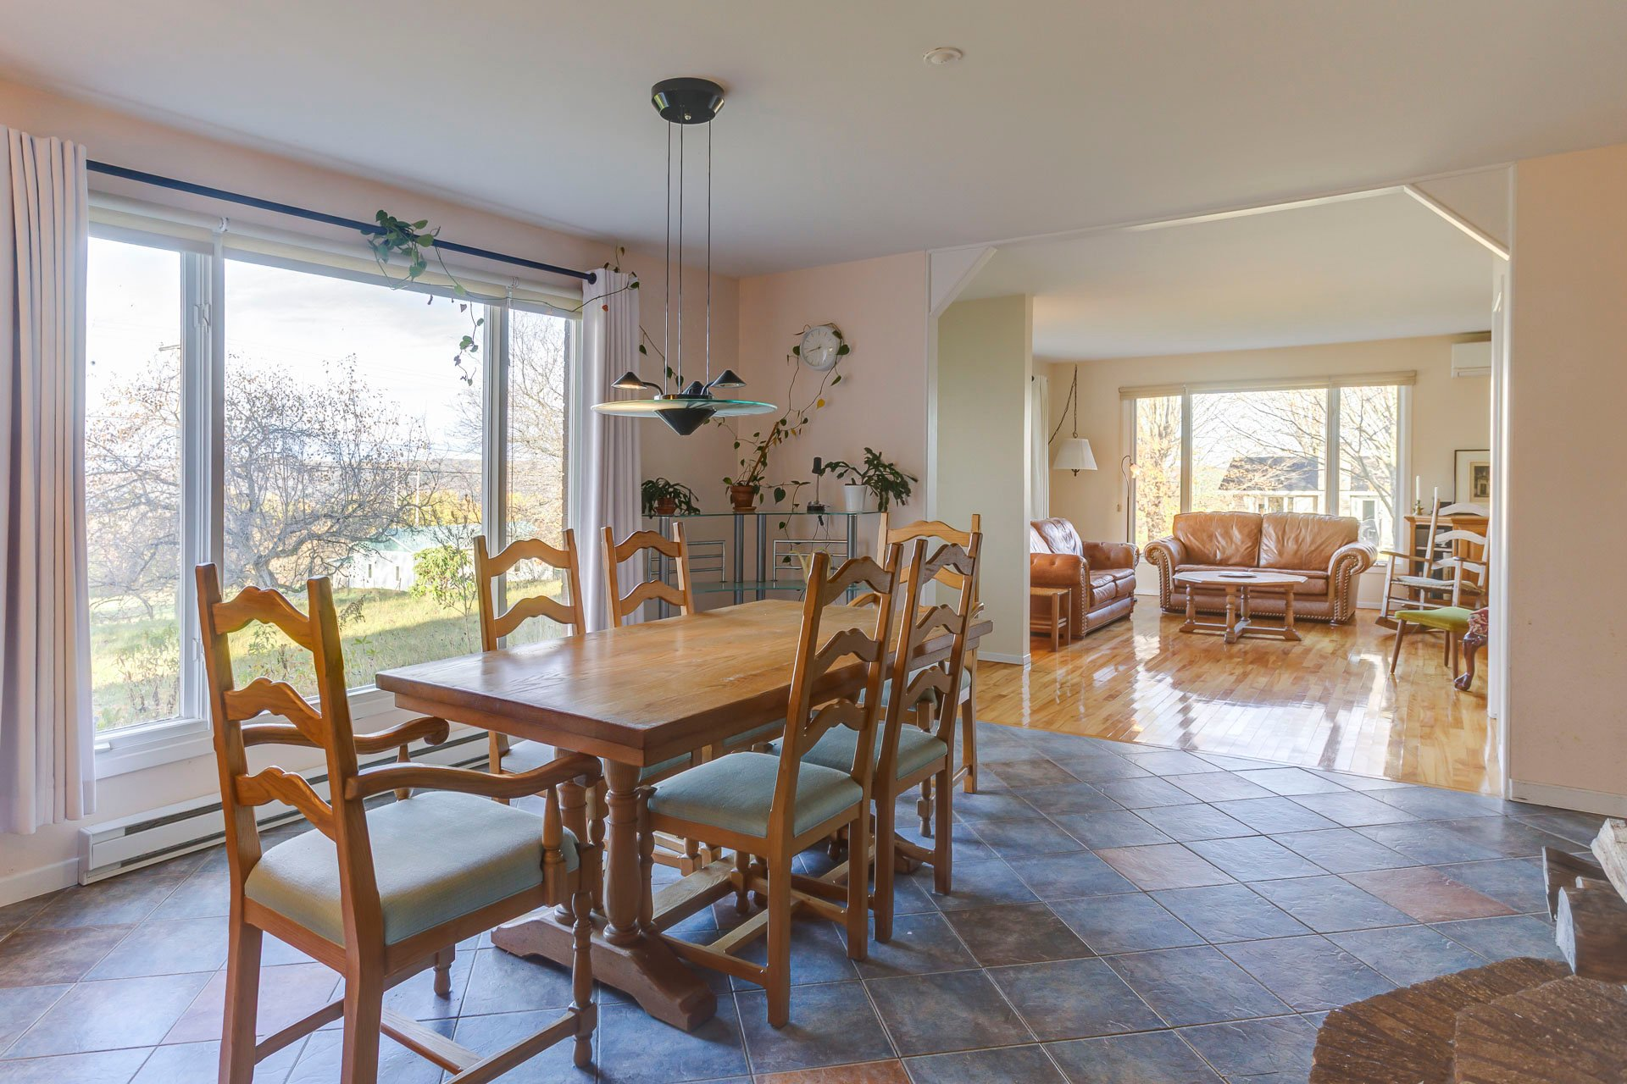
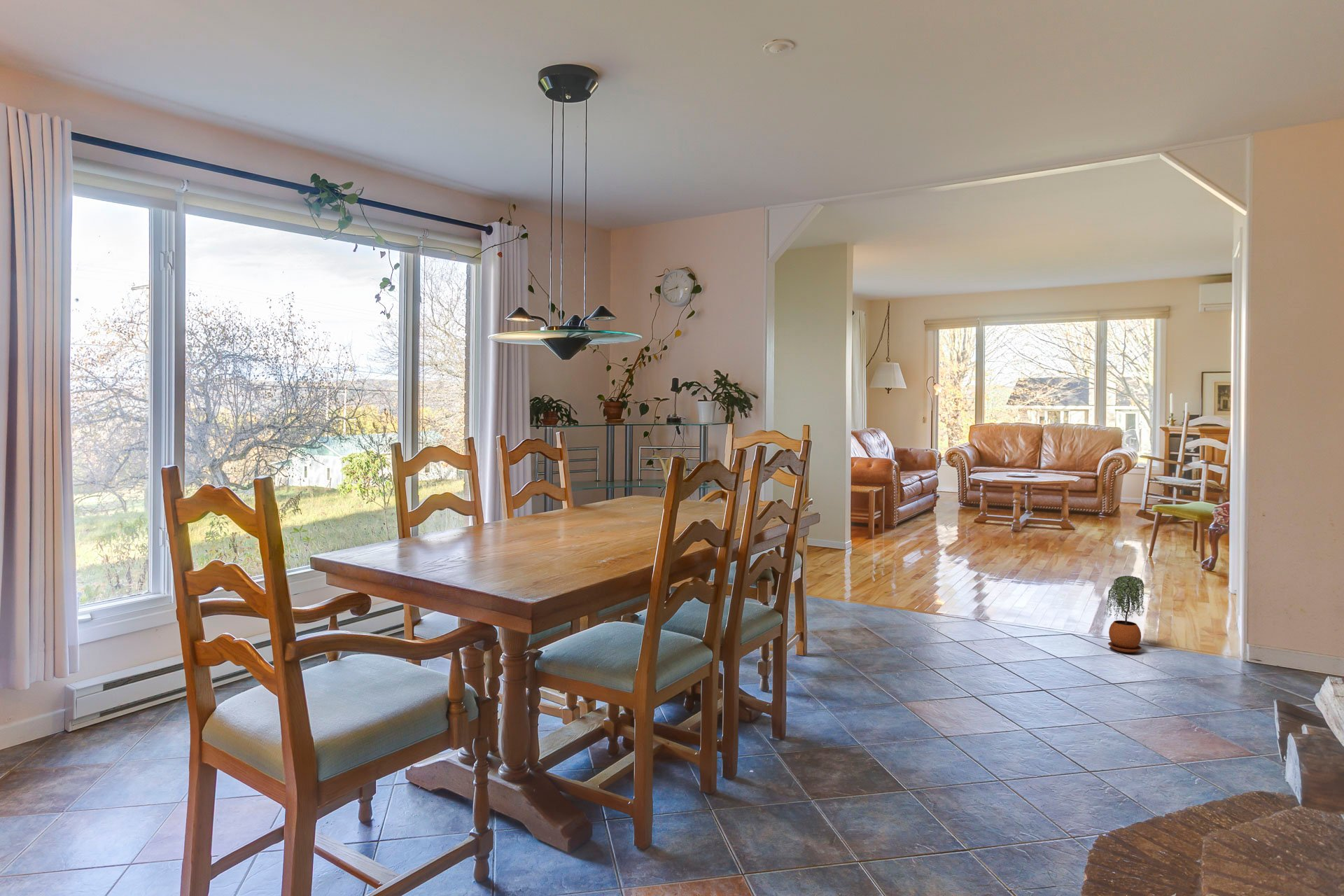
+ potted plant [1103,575,1145,653]
